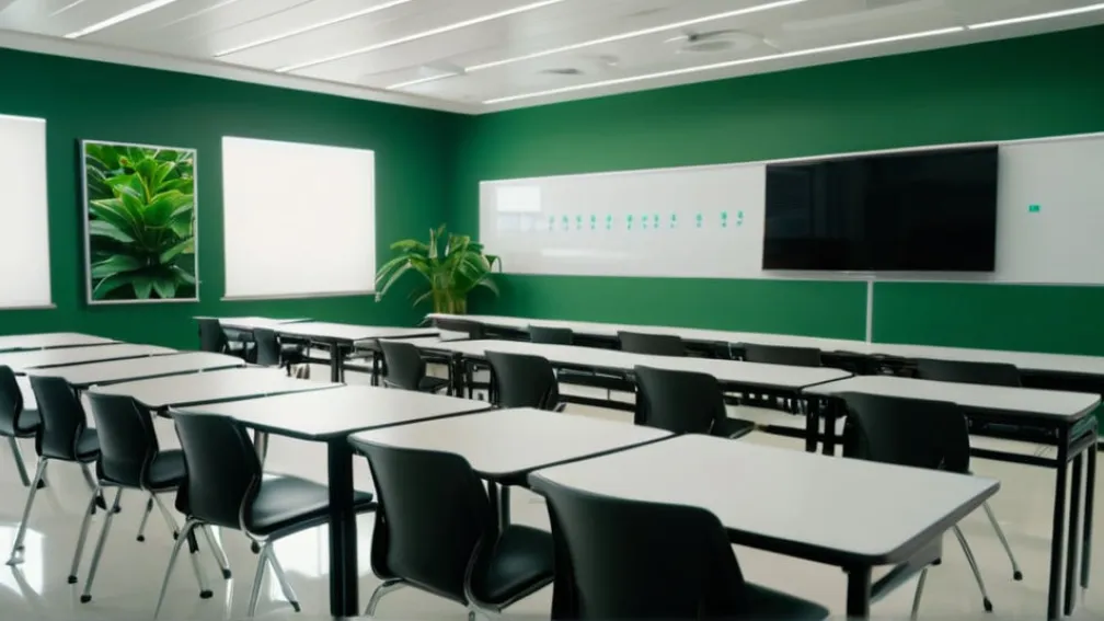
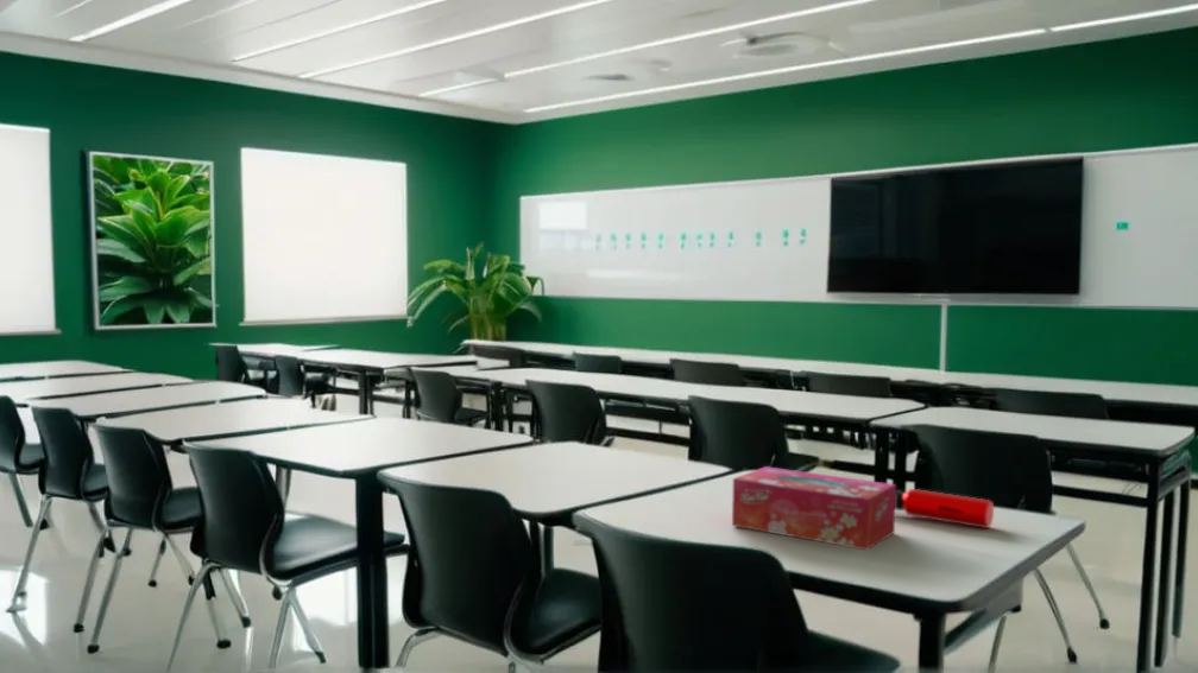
+ tissue box [731,465,897,551]
+ water bottle [895,488,995,529]
